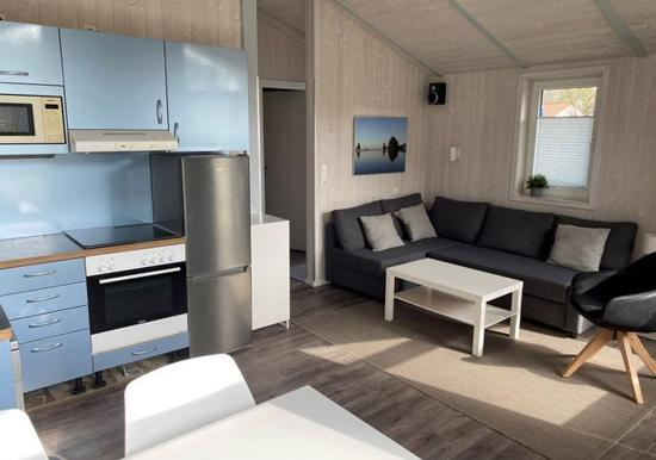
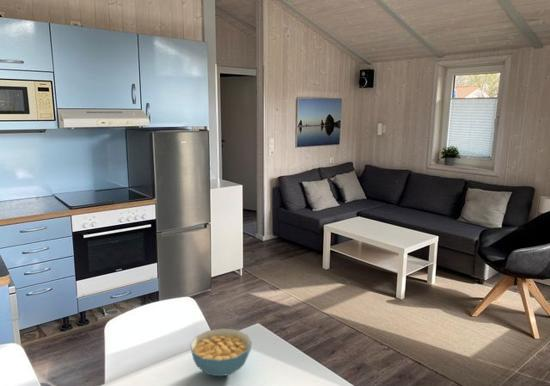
+ cereal bowl [189,327,253,377]
